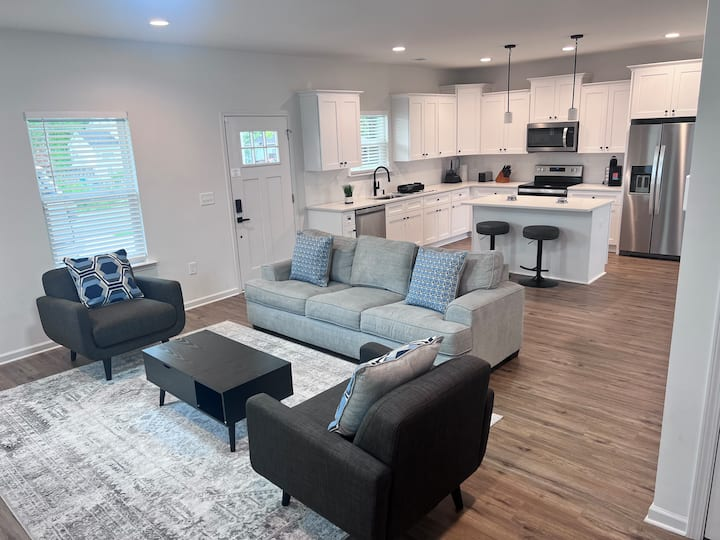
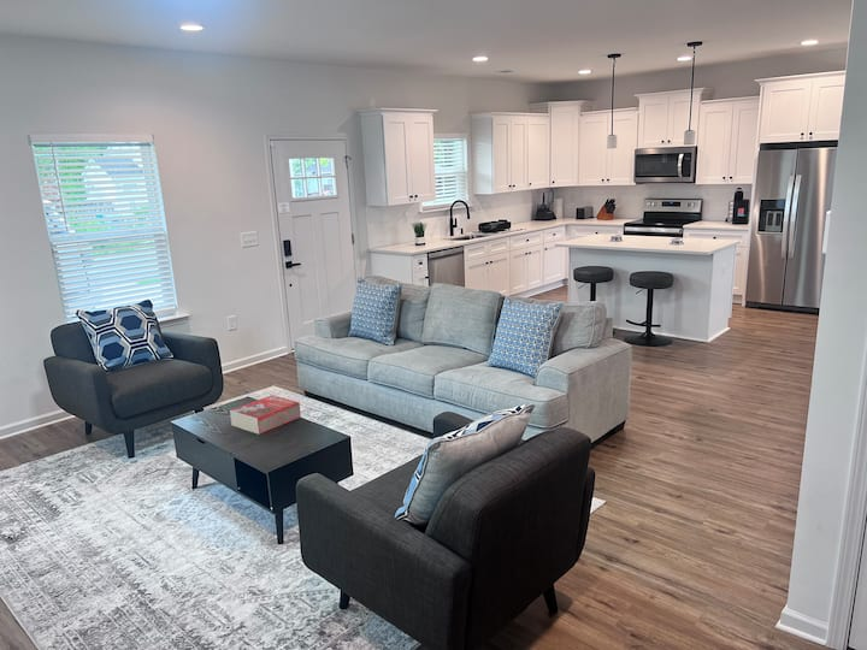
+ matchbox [229,395,302,436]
